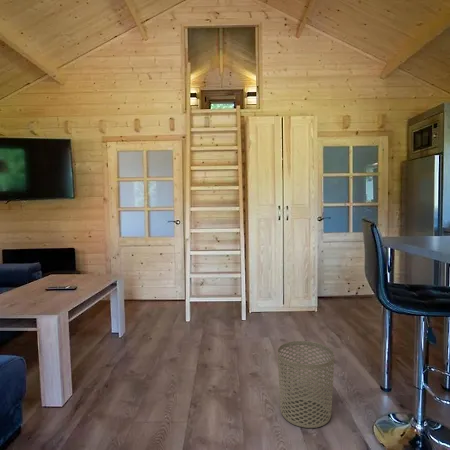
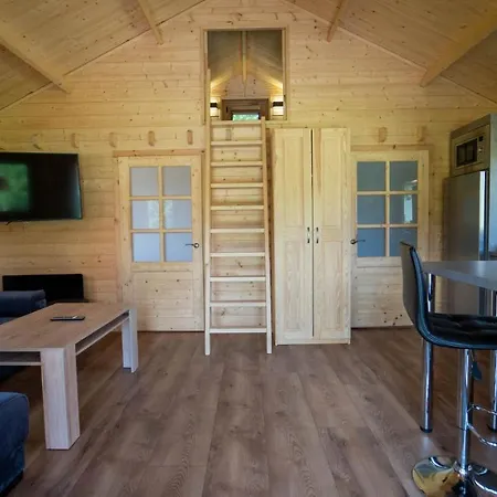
- waste bin [277,340,335,429]
